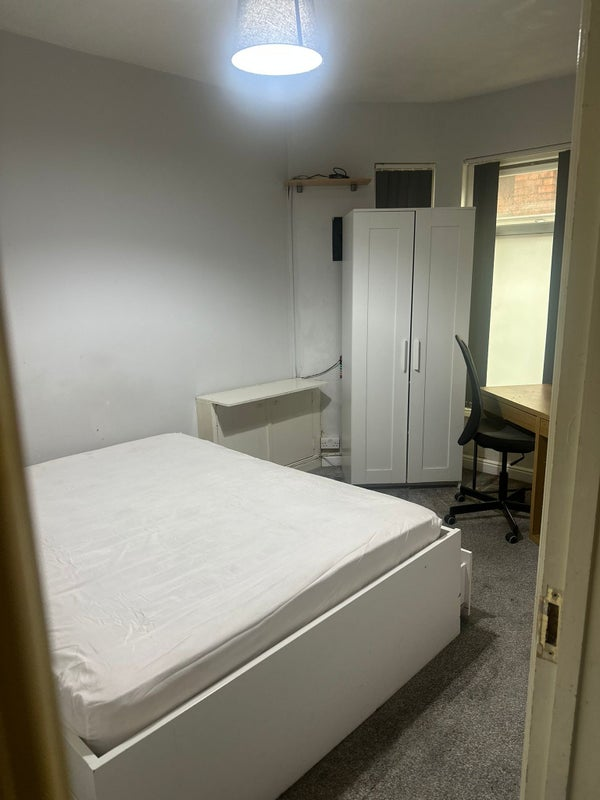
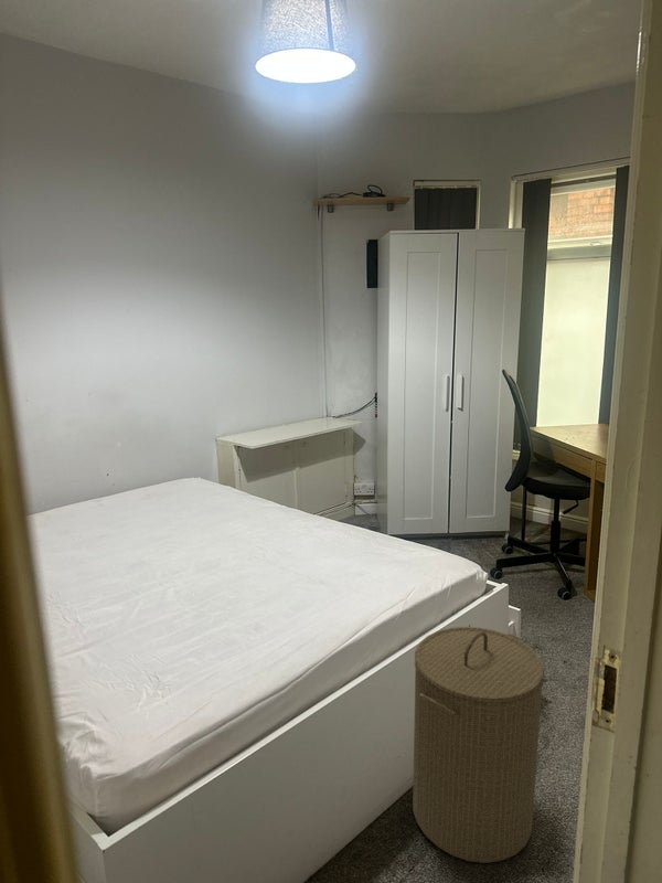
+ laundry hamper [412,626,545,864]
